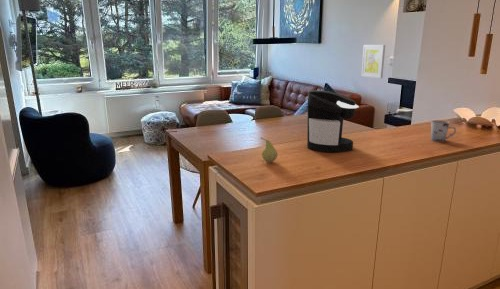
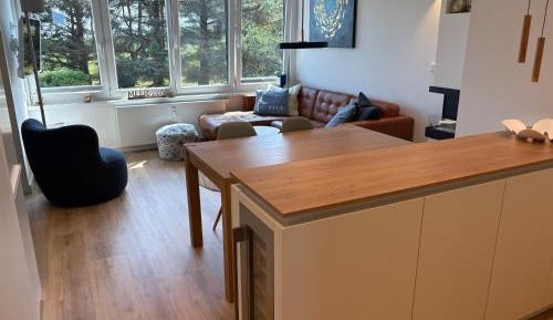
- cup [430,119,457,143]
- fruit [260,136,279,163]
- coffee maker [306,89,360,153]
- wall art [360,44,386,79]
